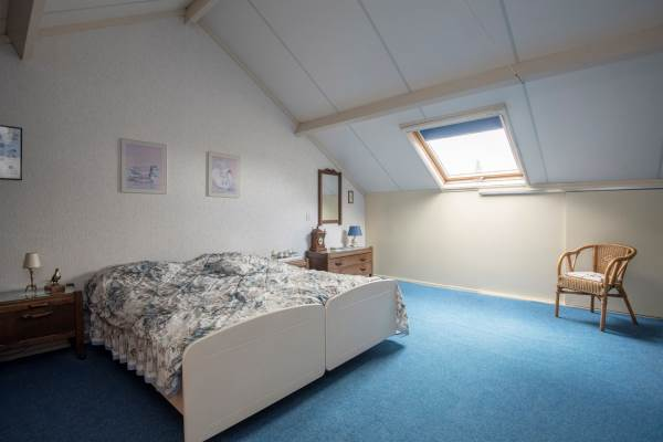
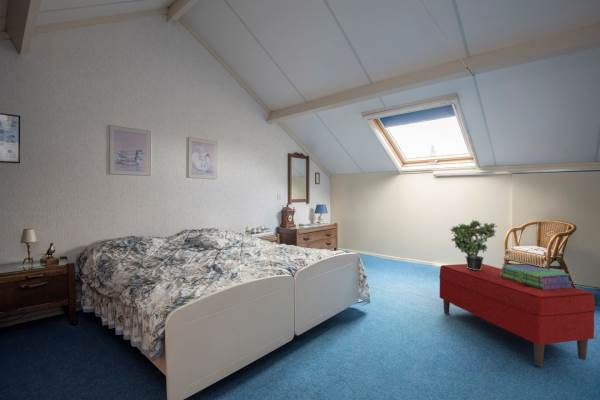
+ stack of books [500,264,572,290]
+ potted plant [449,219,498,270]
+ bench [438,263,596,367]
